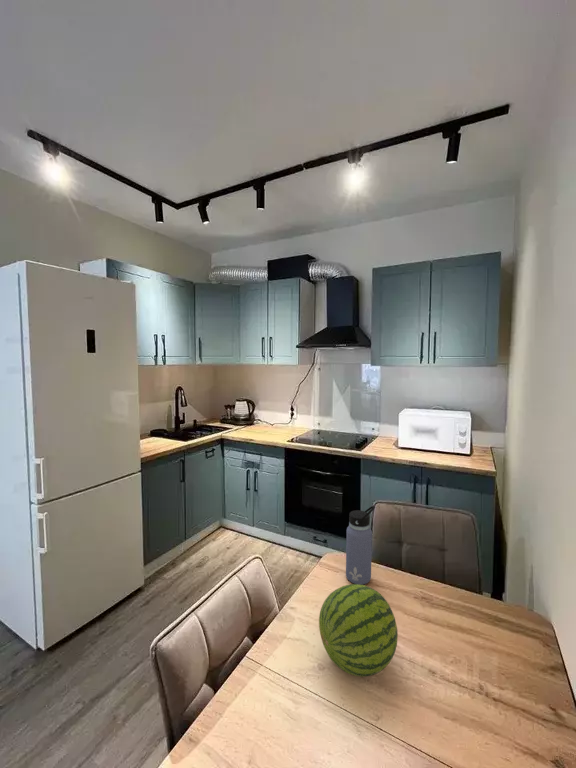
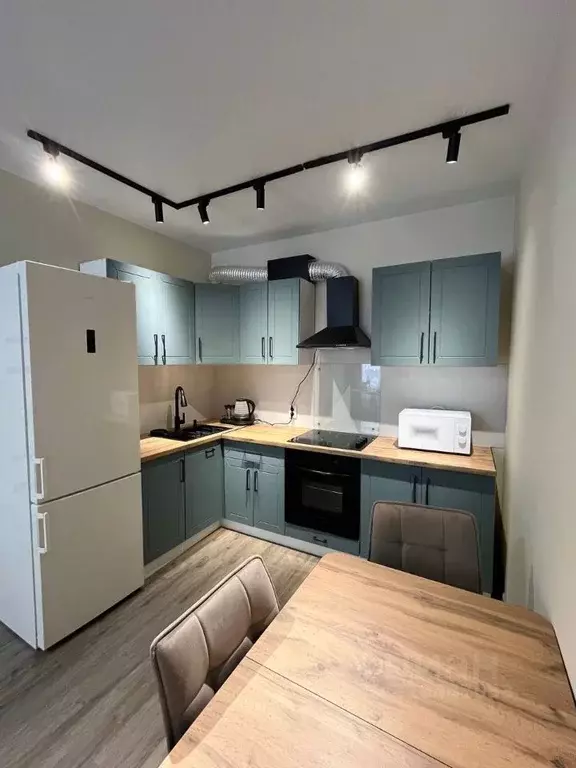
- water bottle [345,505,376,585]
- fruit [318,583,399,678]
